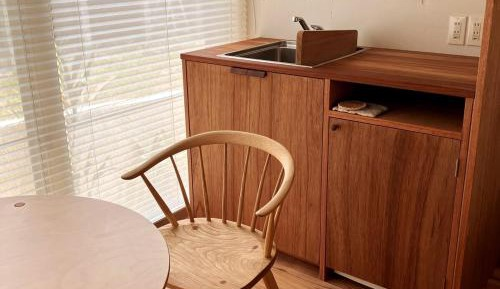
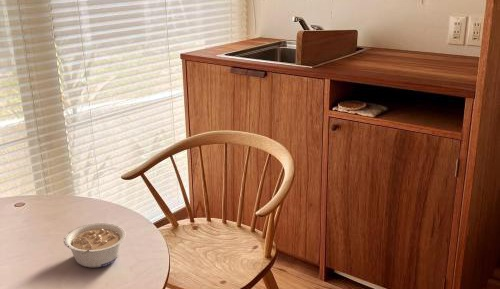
+ legume [63,222,127,268]
